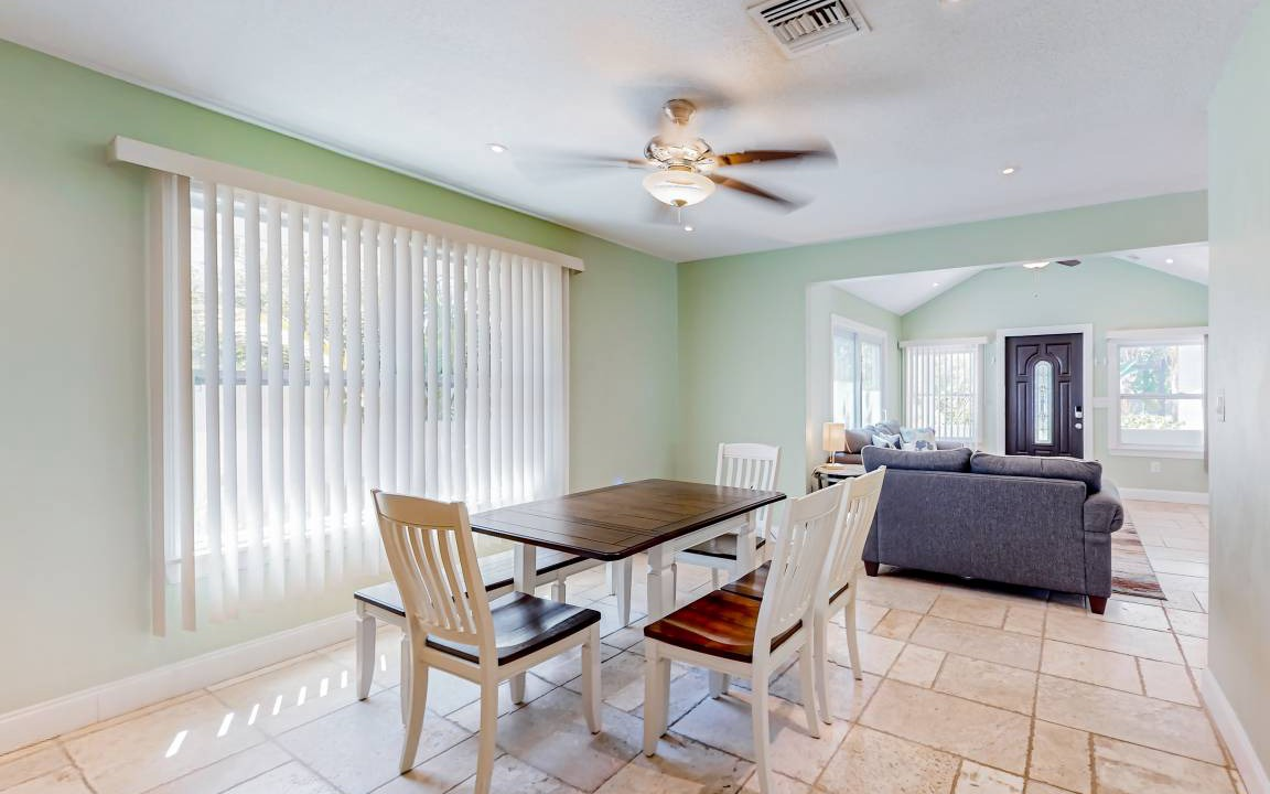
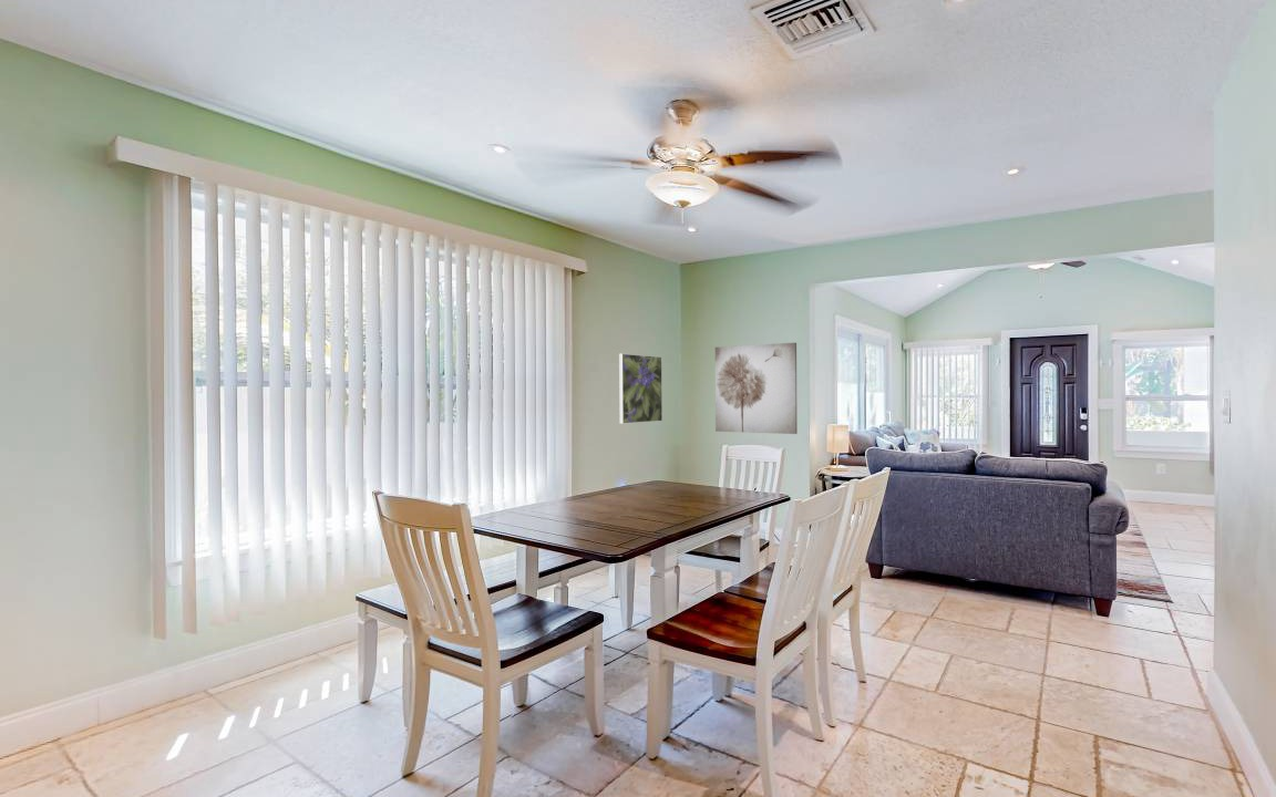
+ wall art [714,342,799,435]
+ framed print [618,353,663,425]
